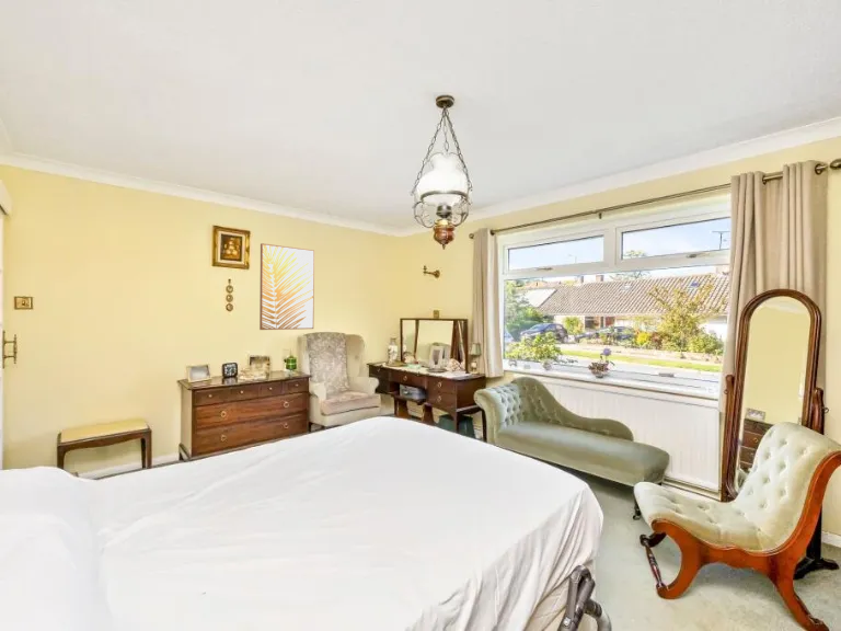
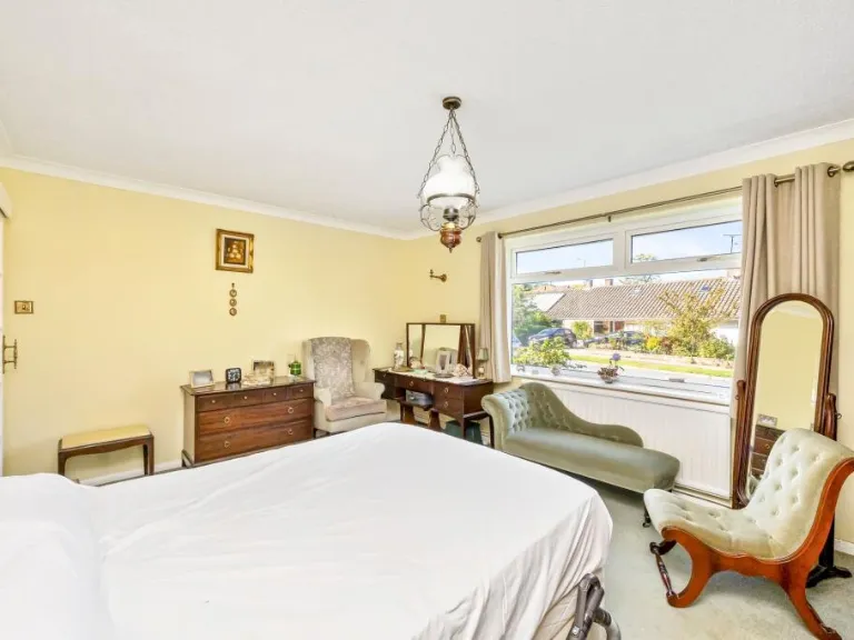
- wall art [258,242,315,331]
